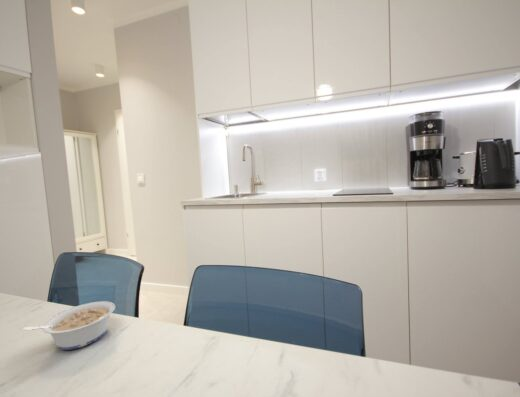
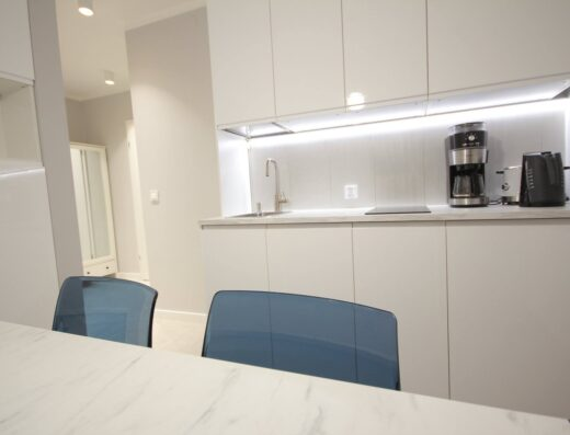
- legume [23,300,116,351]
